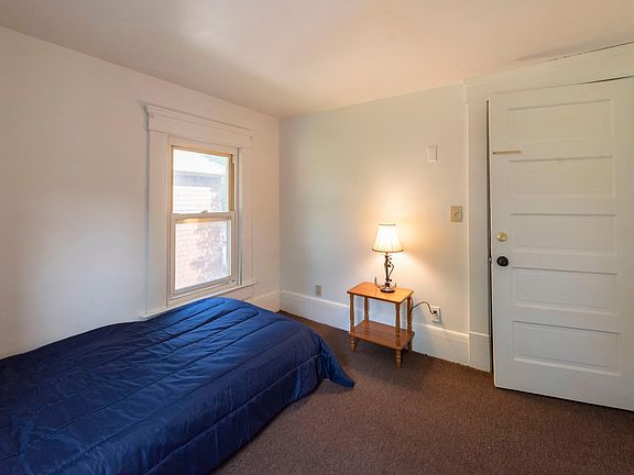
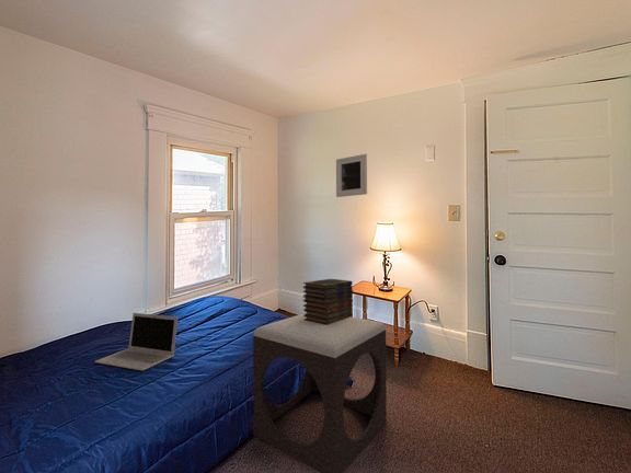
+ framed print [335,153,368,198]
+ laptop [93,312,179,372]
+ book stack [302,278,354,325]
+ footstool [252,312,388,473]
